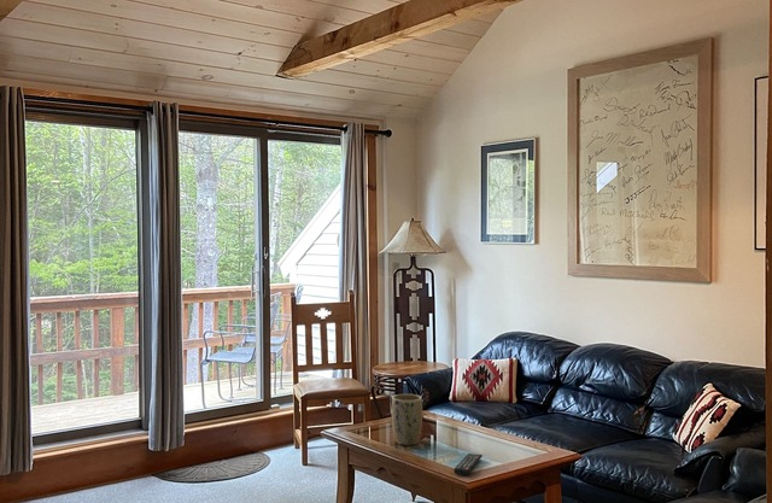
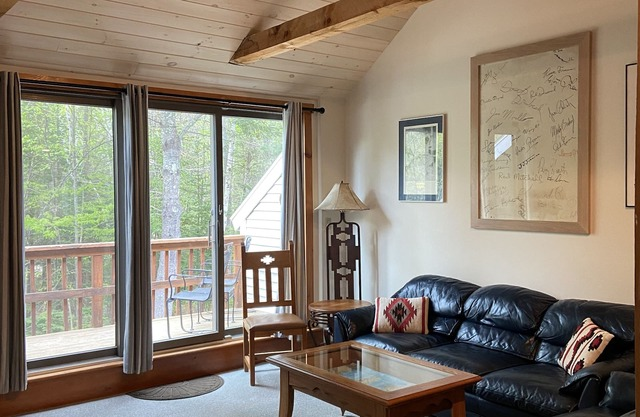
- remote control [452,452,484,476]
- plant pot [391,393,423,446]
